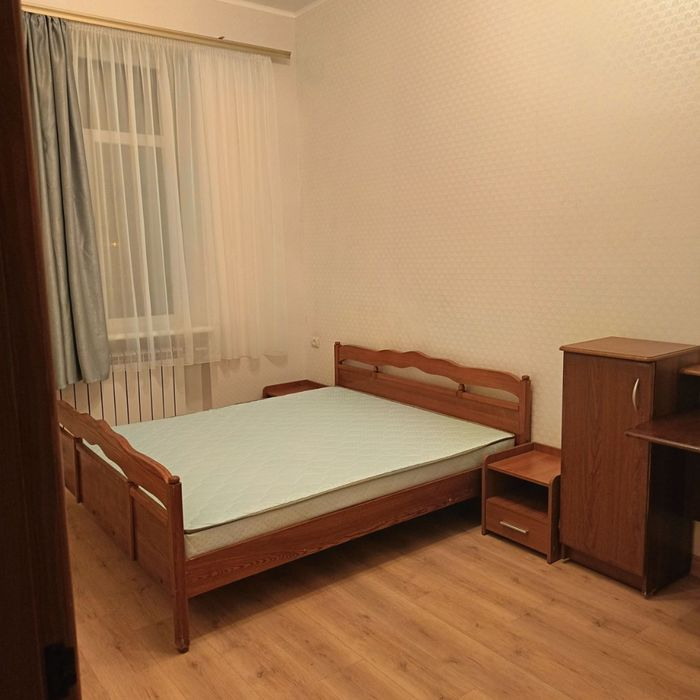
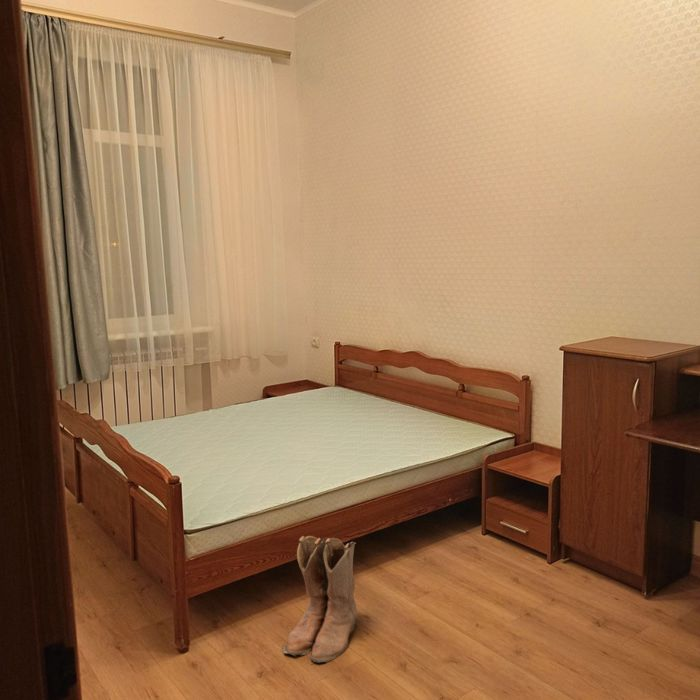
+ boots [282,535,358,664]
